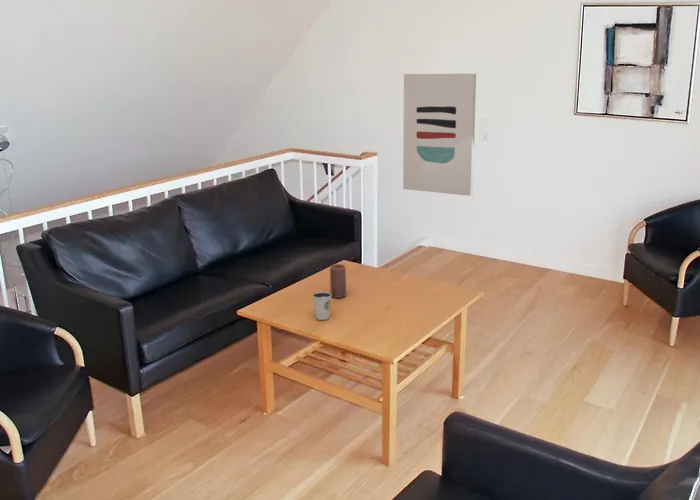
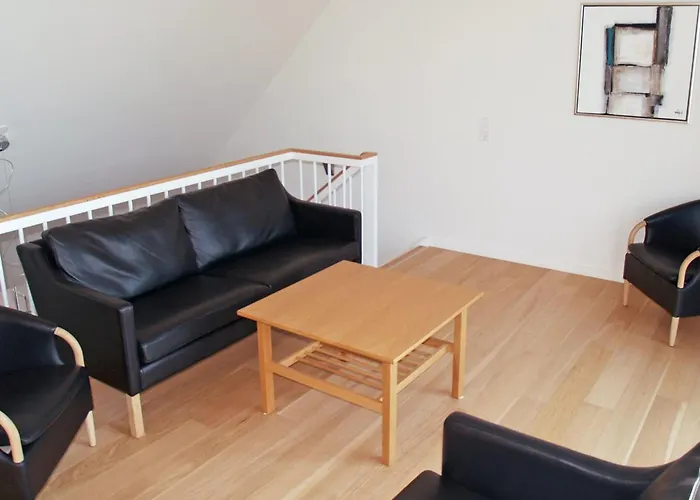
- wall art [402,73,477,197]
- dixie cup [311,291,332,321]
- candle [329,263,347,299]
